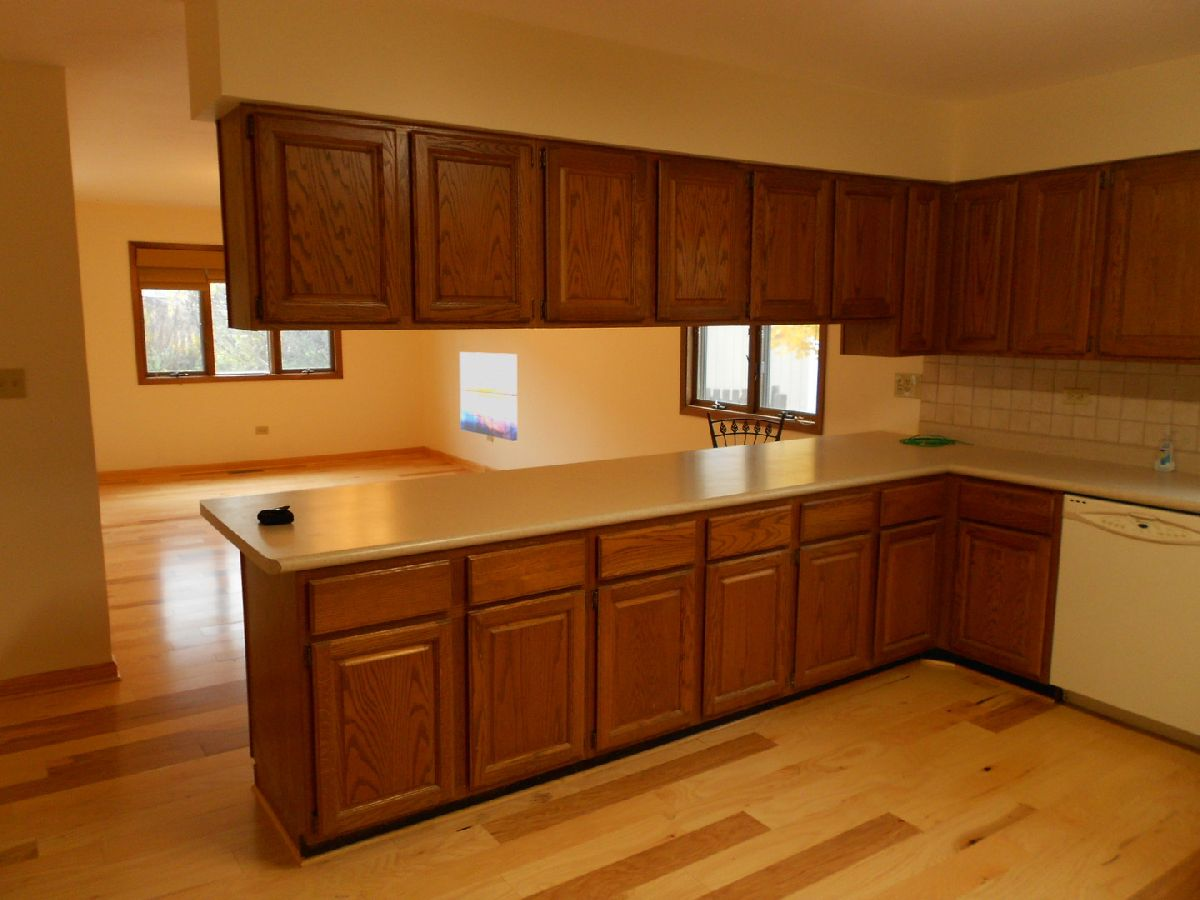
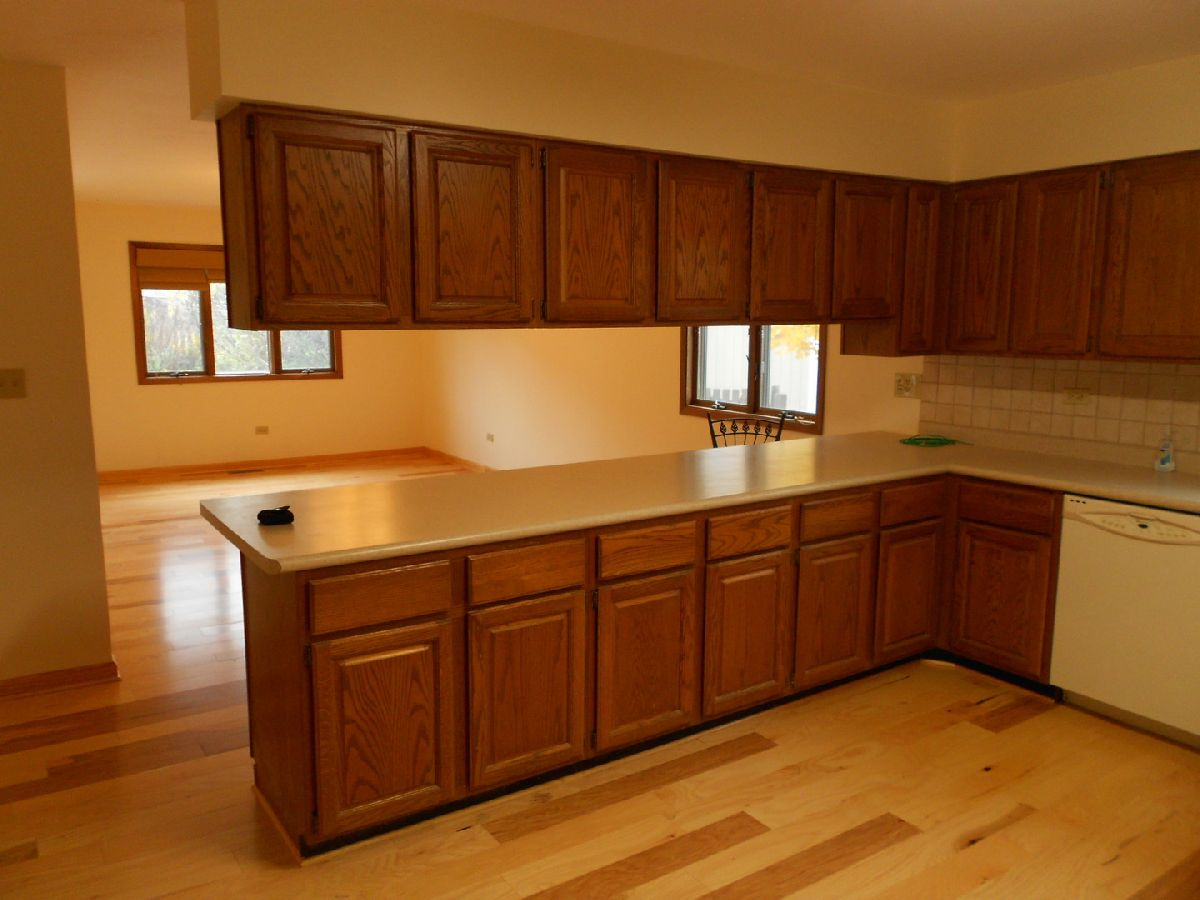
- wall art [459,351,518,442]
